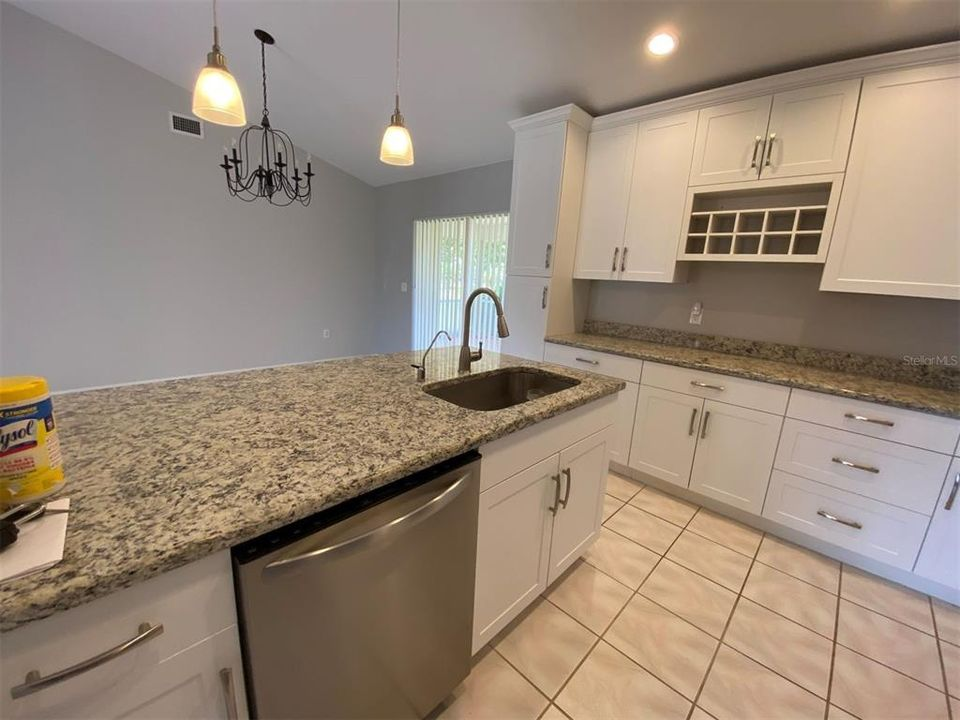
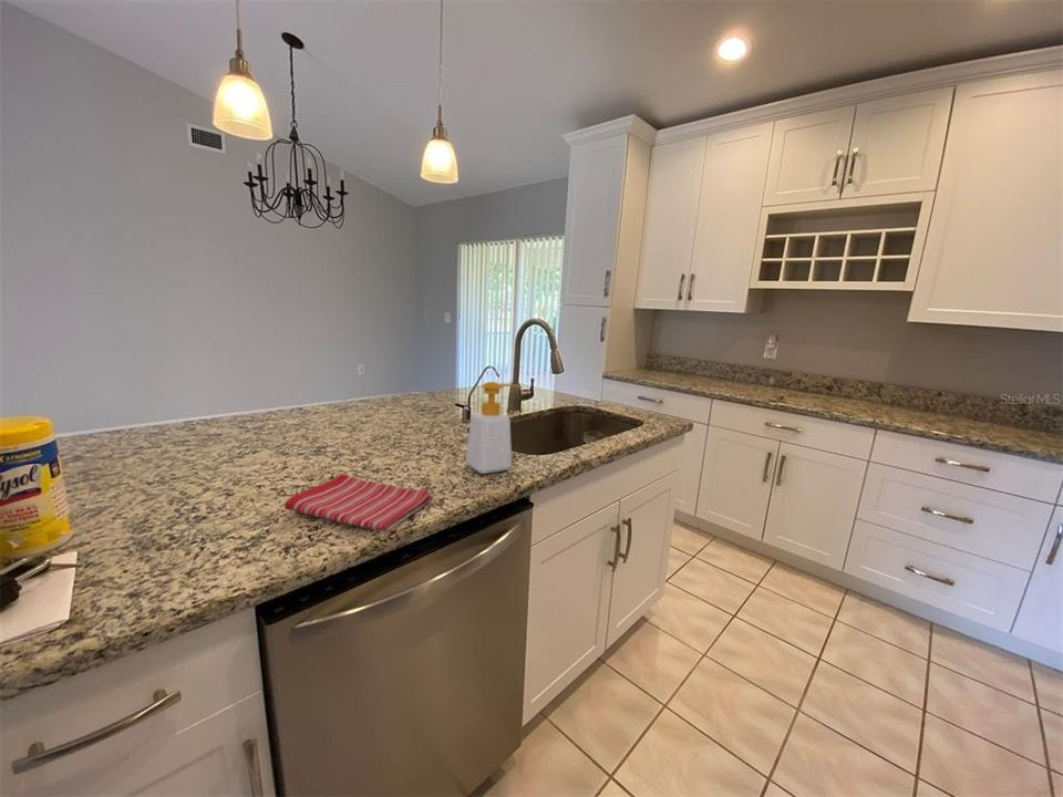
+ dish towel [283,473,434,532]
+ soap bottle [464,381,524,475]
